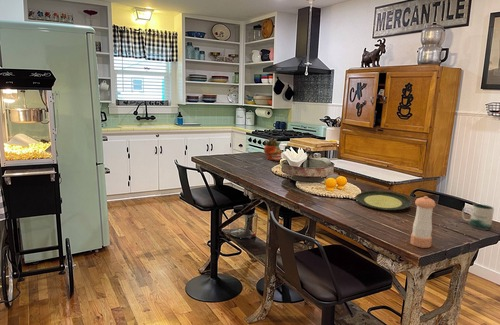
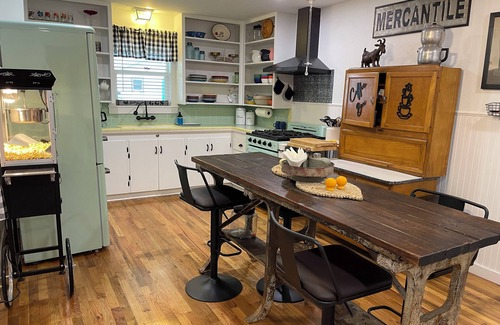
- mug [461,203,495,231]
- plate [354,190,413,211]
- succulent planter [263,137,283,162]
- pepper shaker [409,195,436,249]
